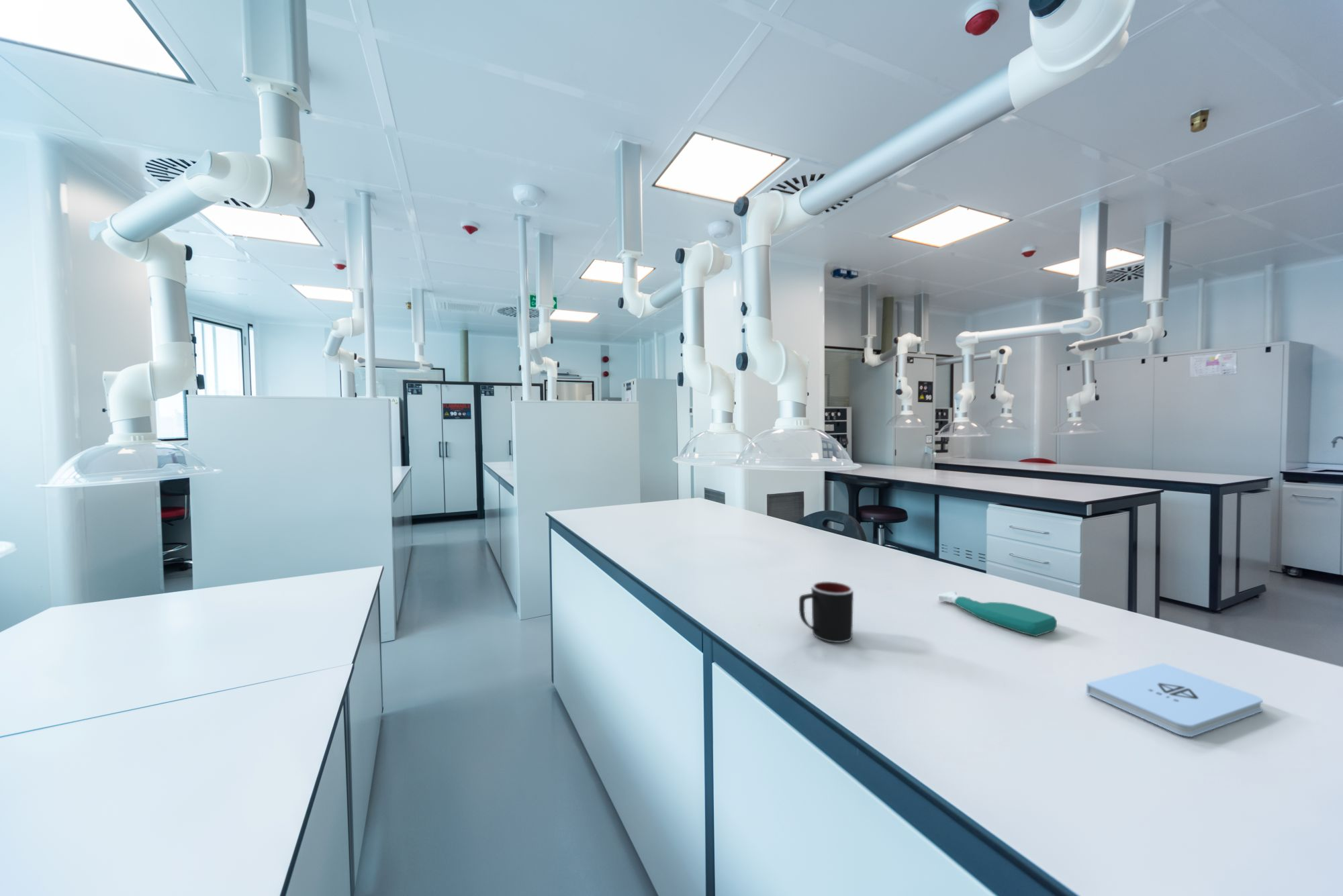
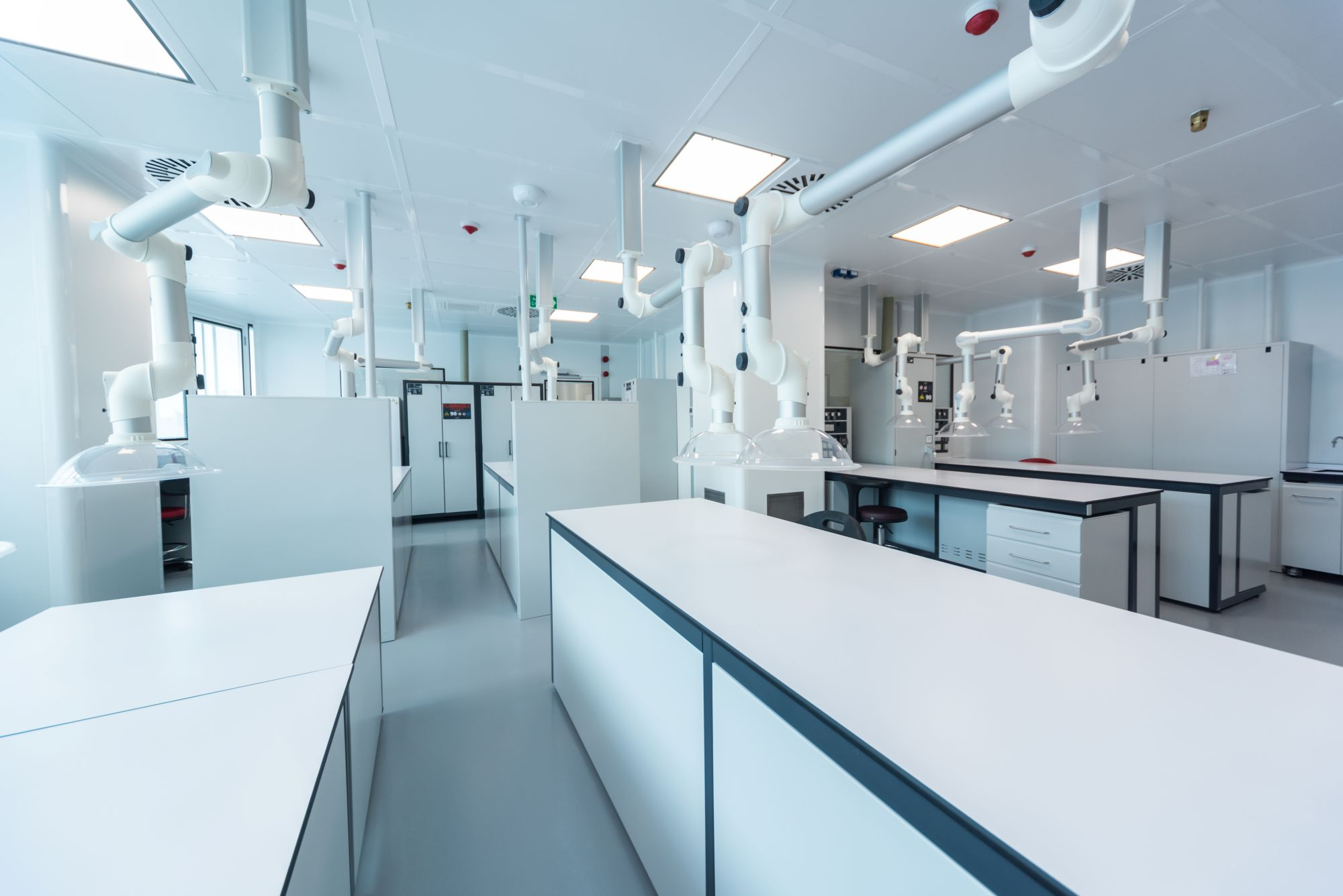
- spray bottle [938,591,1058,637]
- notepad [1086,662,1264,738]
- mug [798,581,854,643]
